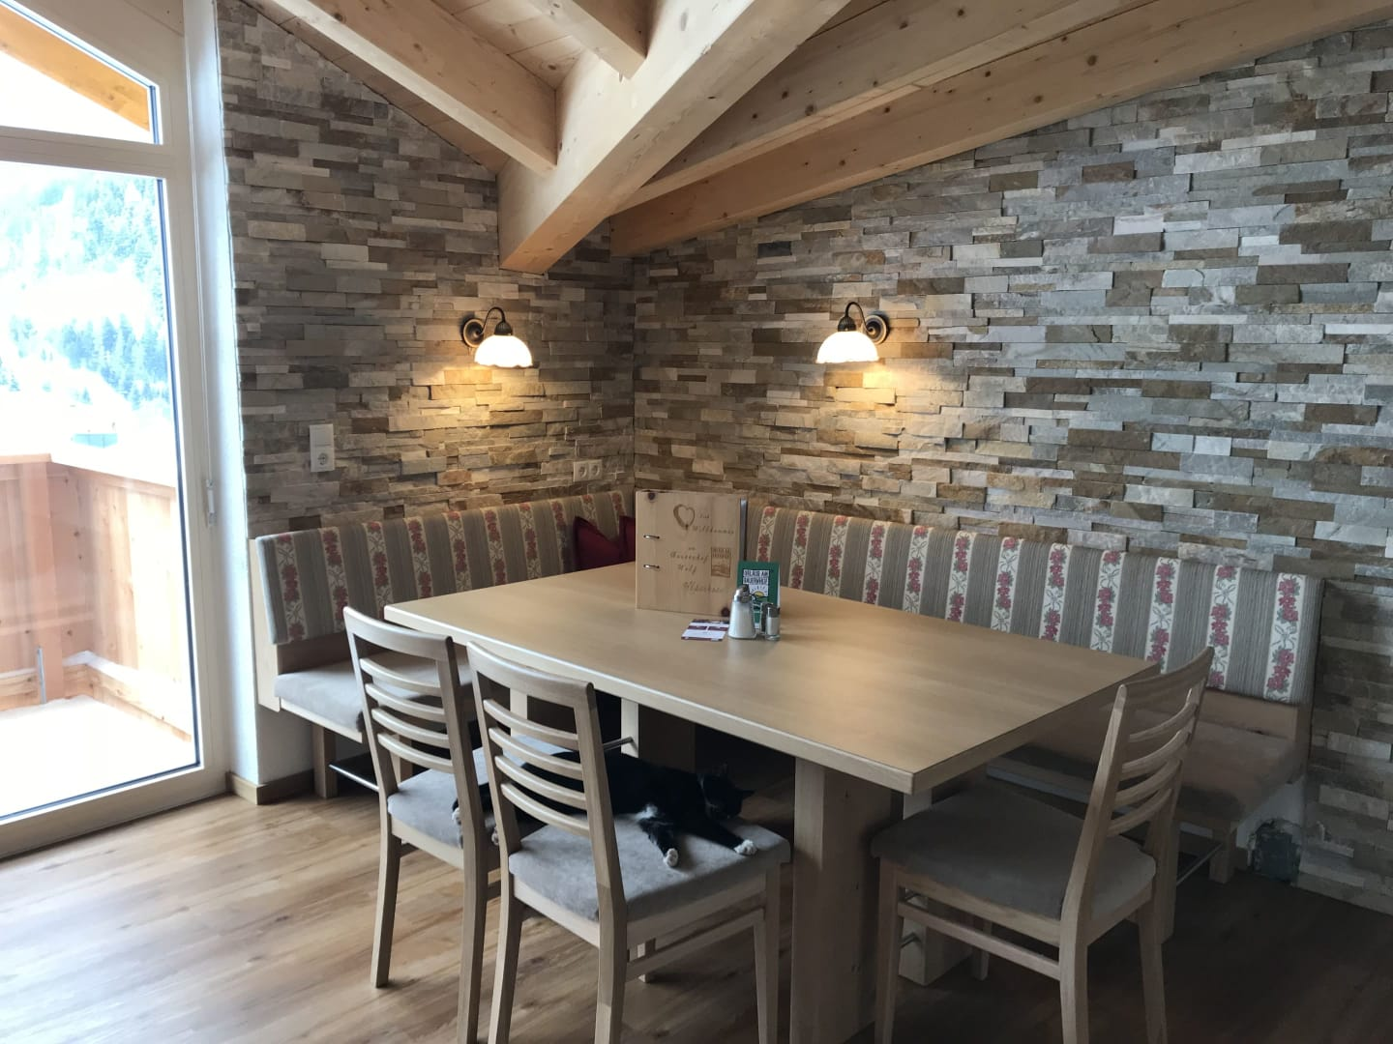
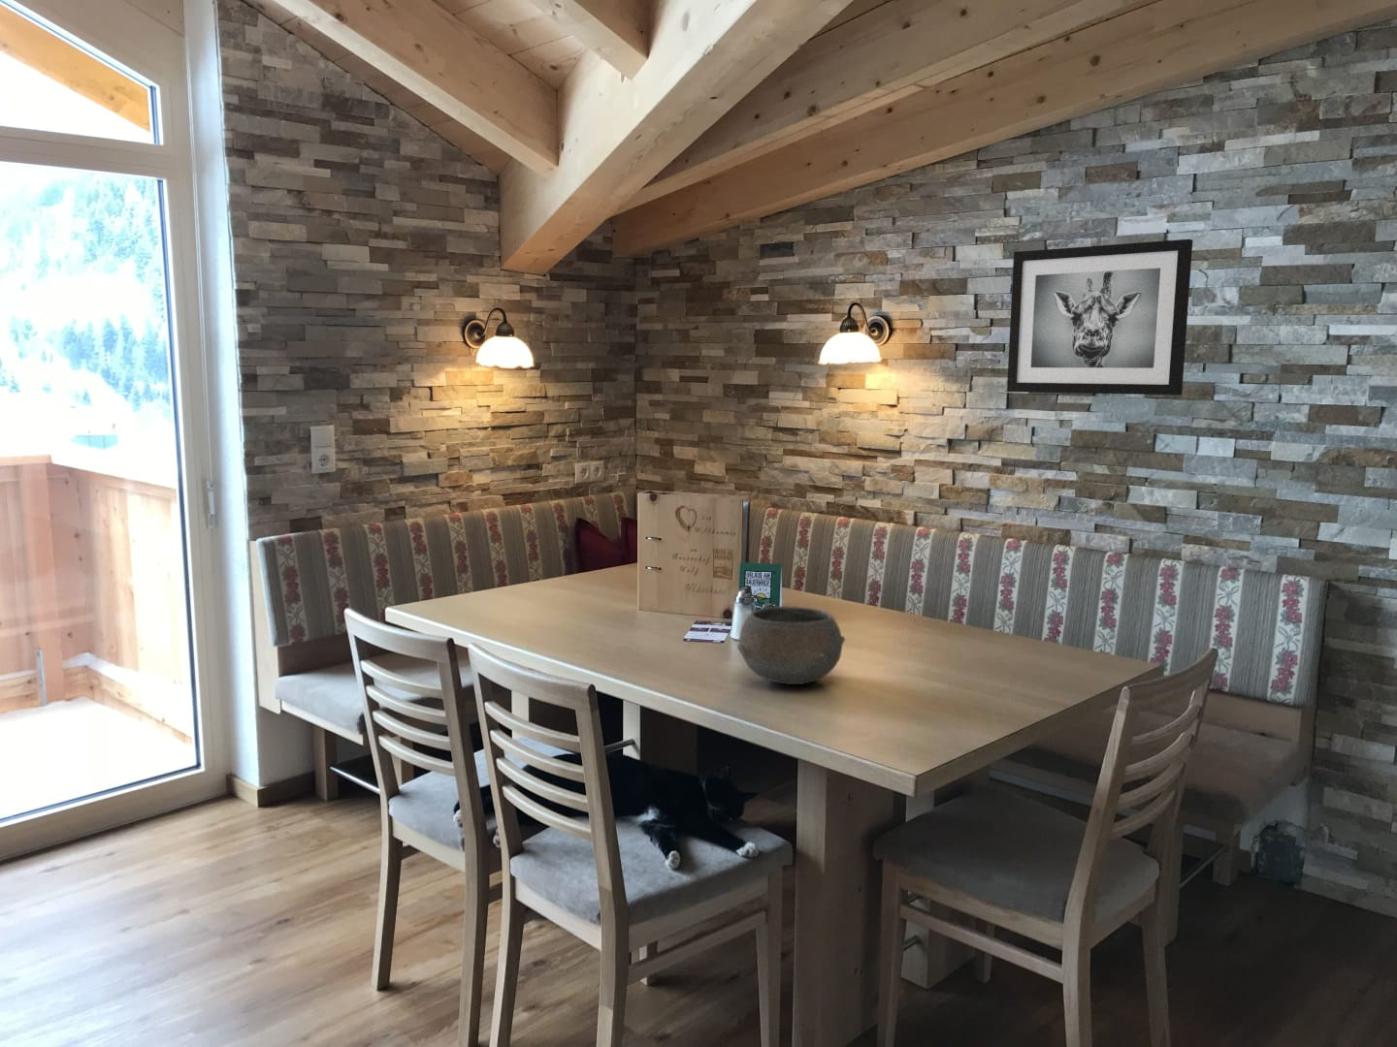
+ wall art [1007,239,1194,396]
+ bowl [736,605,846,685]
